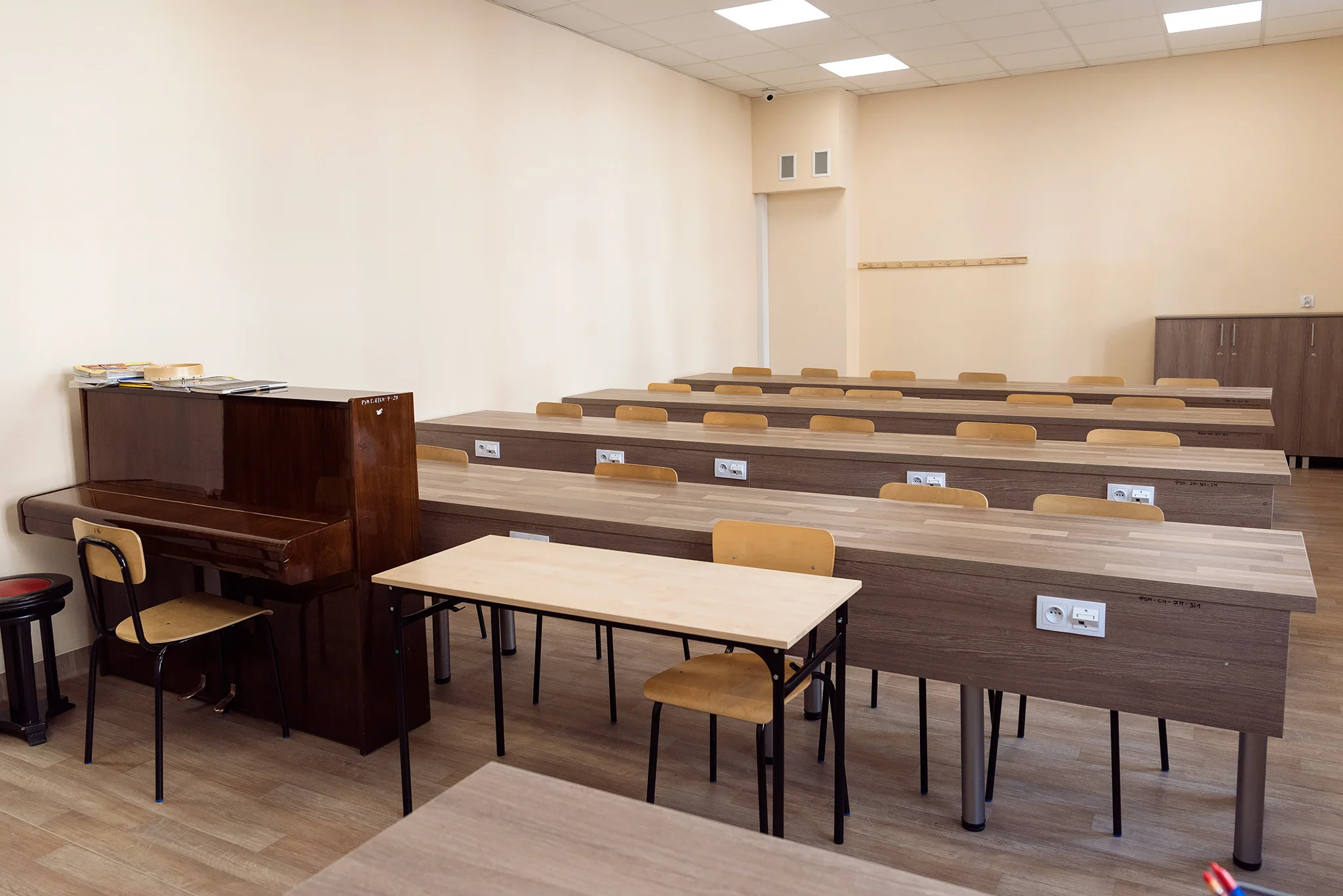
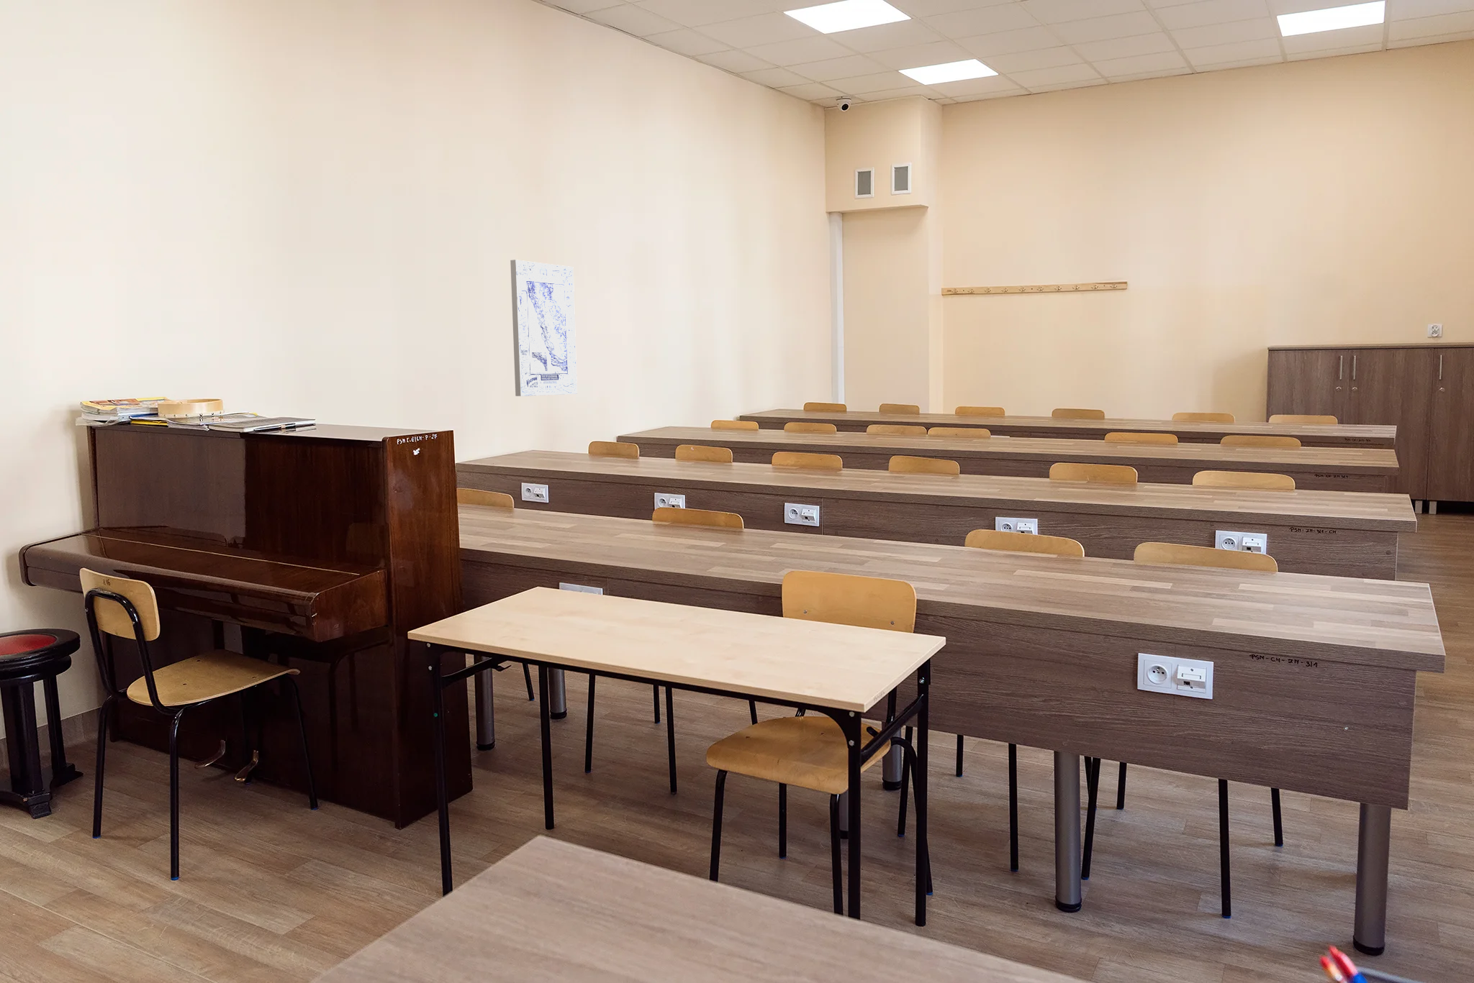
+ wall art [509,259,578,397]
